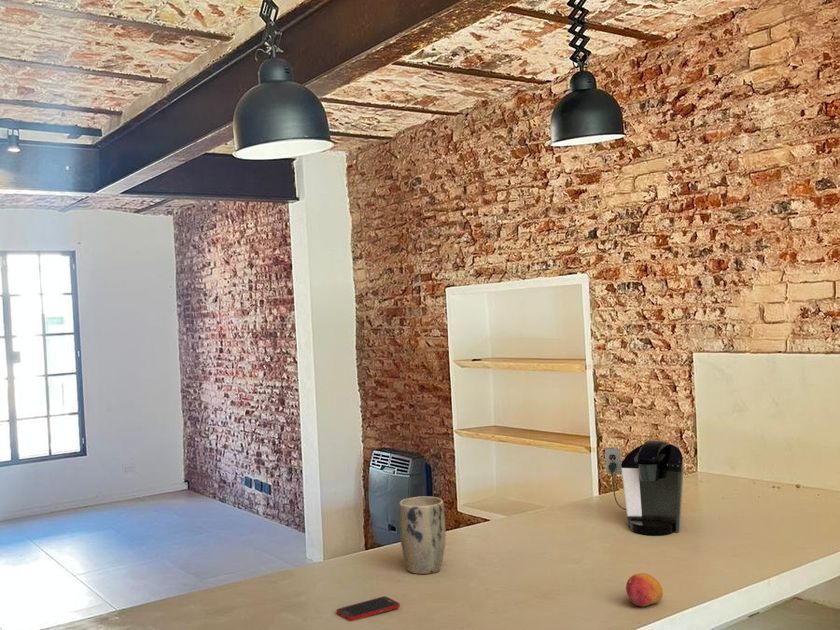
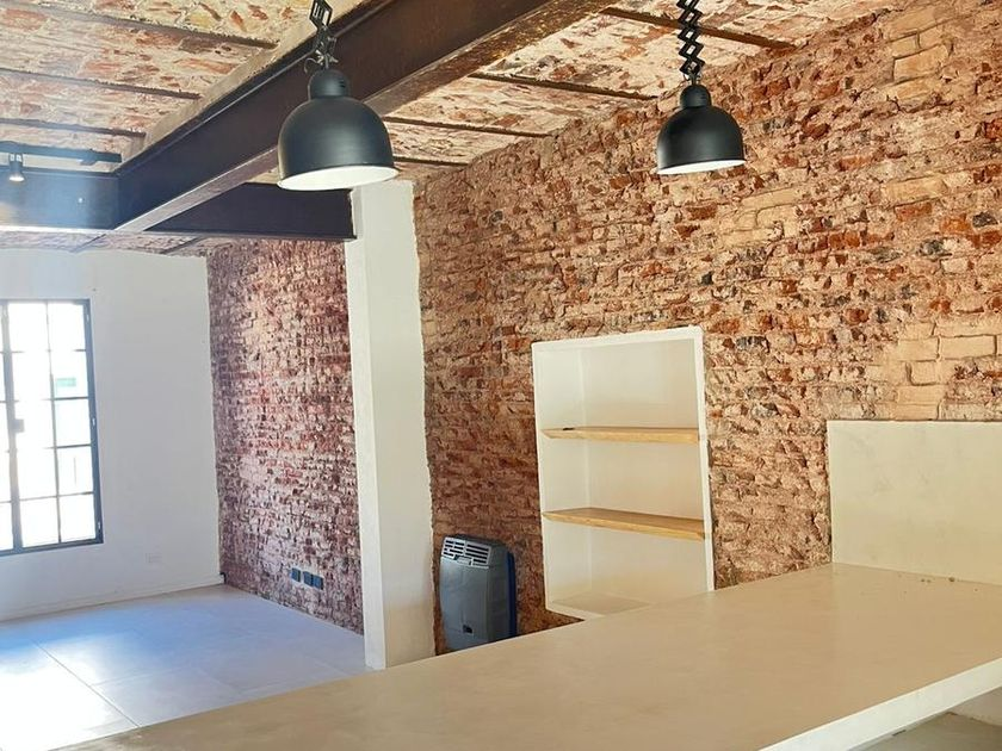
- fruit [625,572,664,607]
- plant pot [398,496,447,575]
- cell phone [335,595,401,622]
- coffee maker [604,439,685,536]
